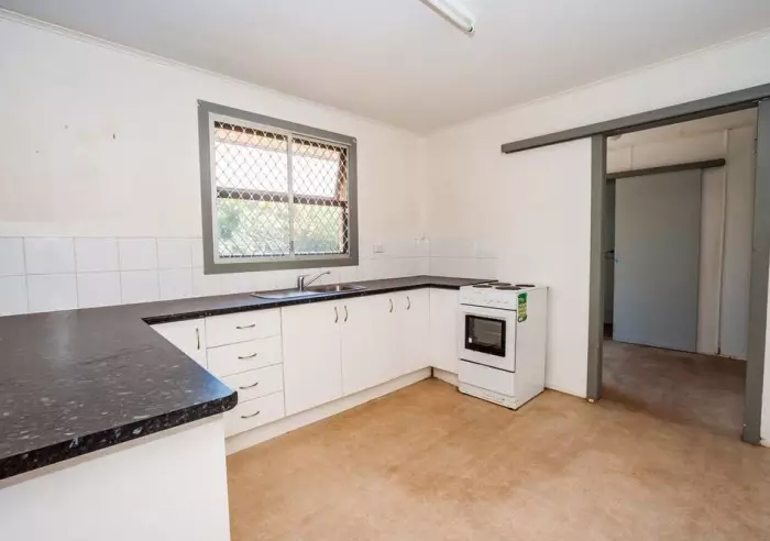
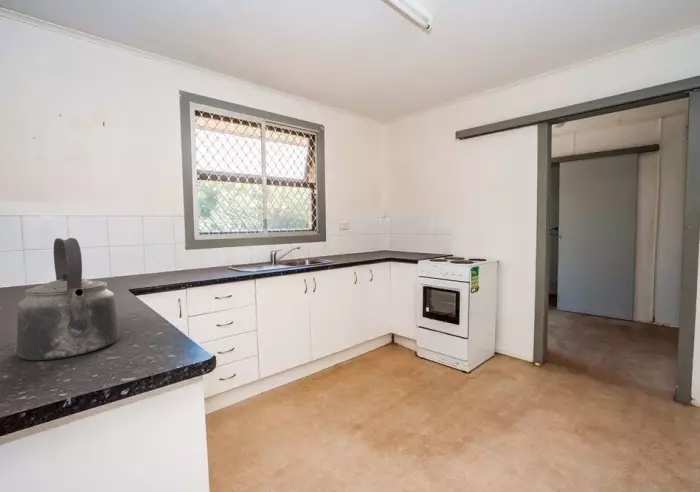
+ kettle [16,237,120,361]
